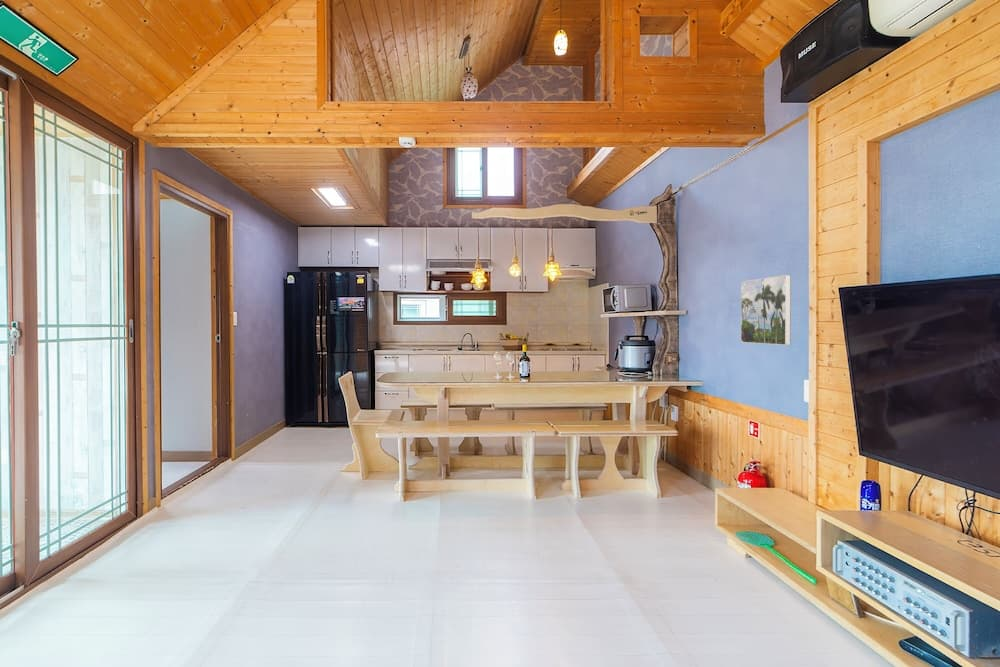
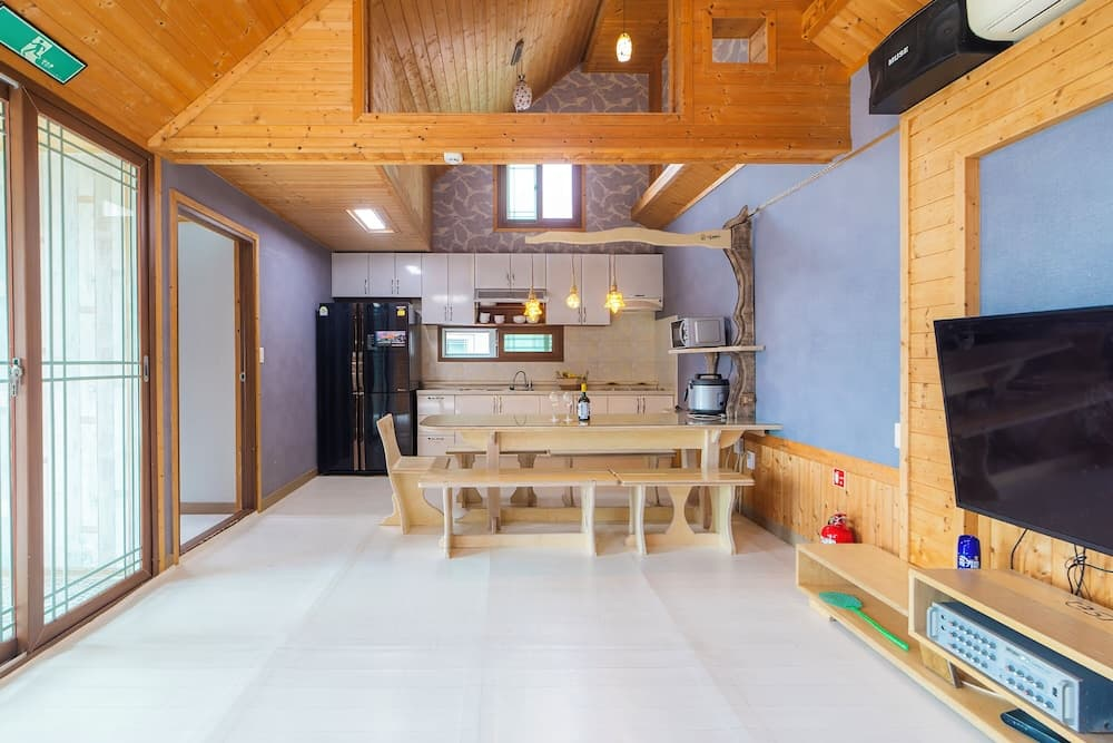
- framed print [740,274,792,346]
